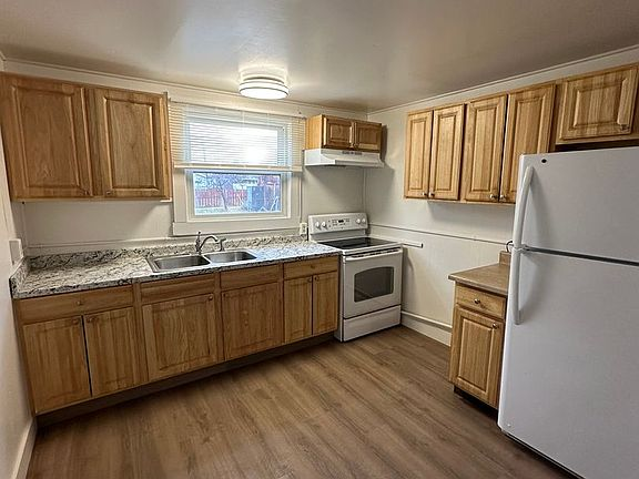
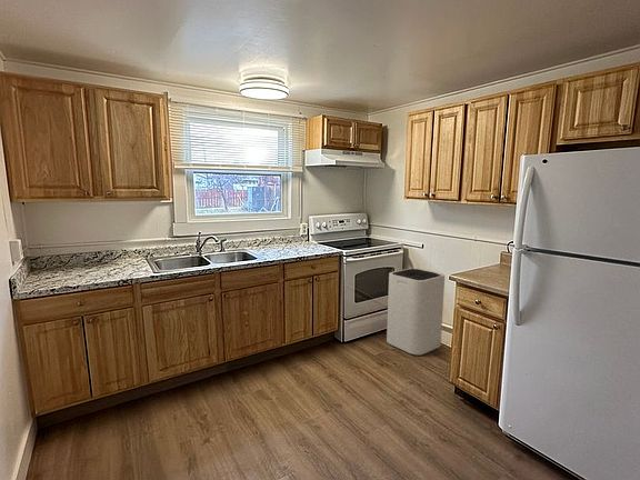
+ trash can [386,268,446,357]
